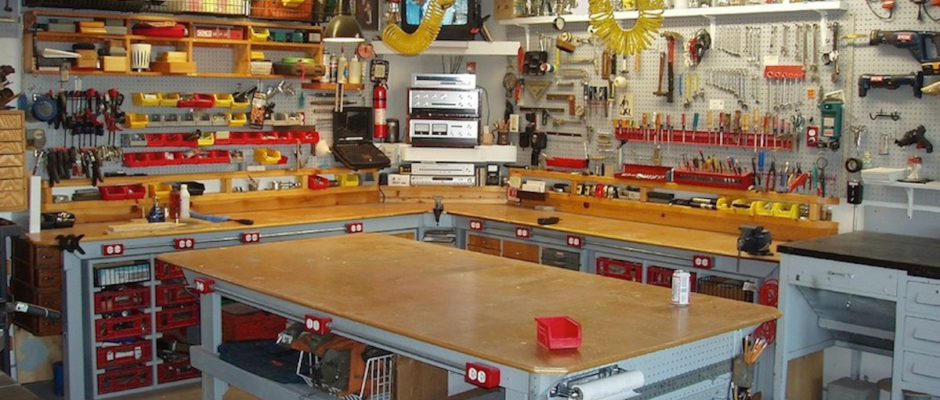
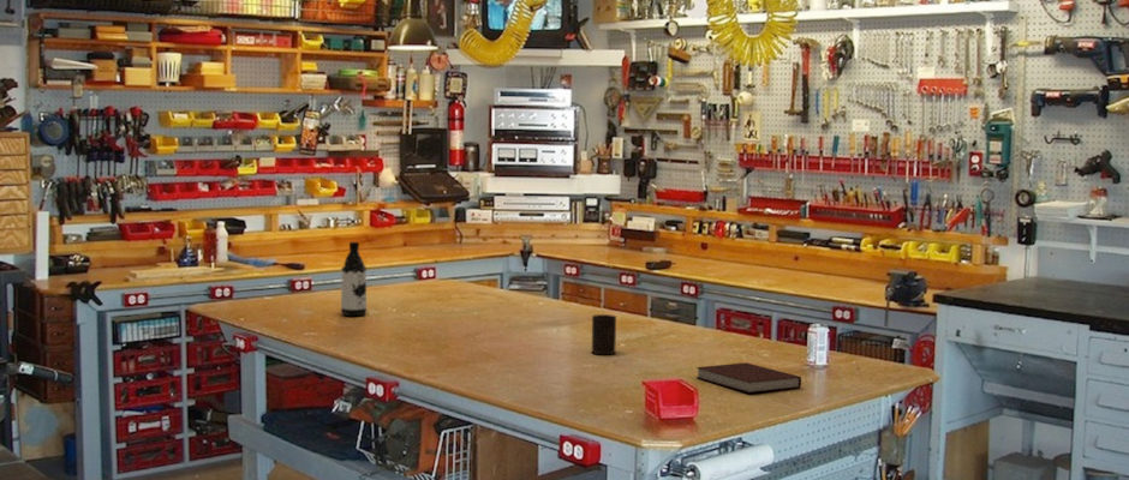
+ notebook [695,361,802,394]
+ cup [591,313,617,355]
+ water bottle [340,241,368,317]
